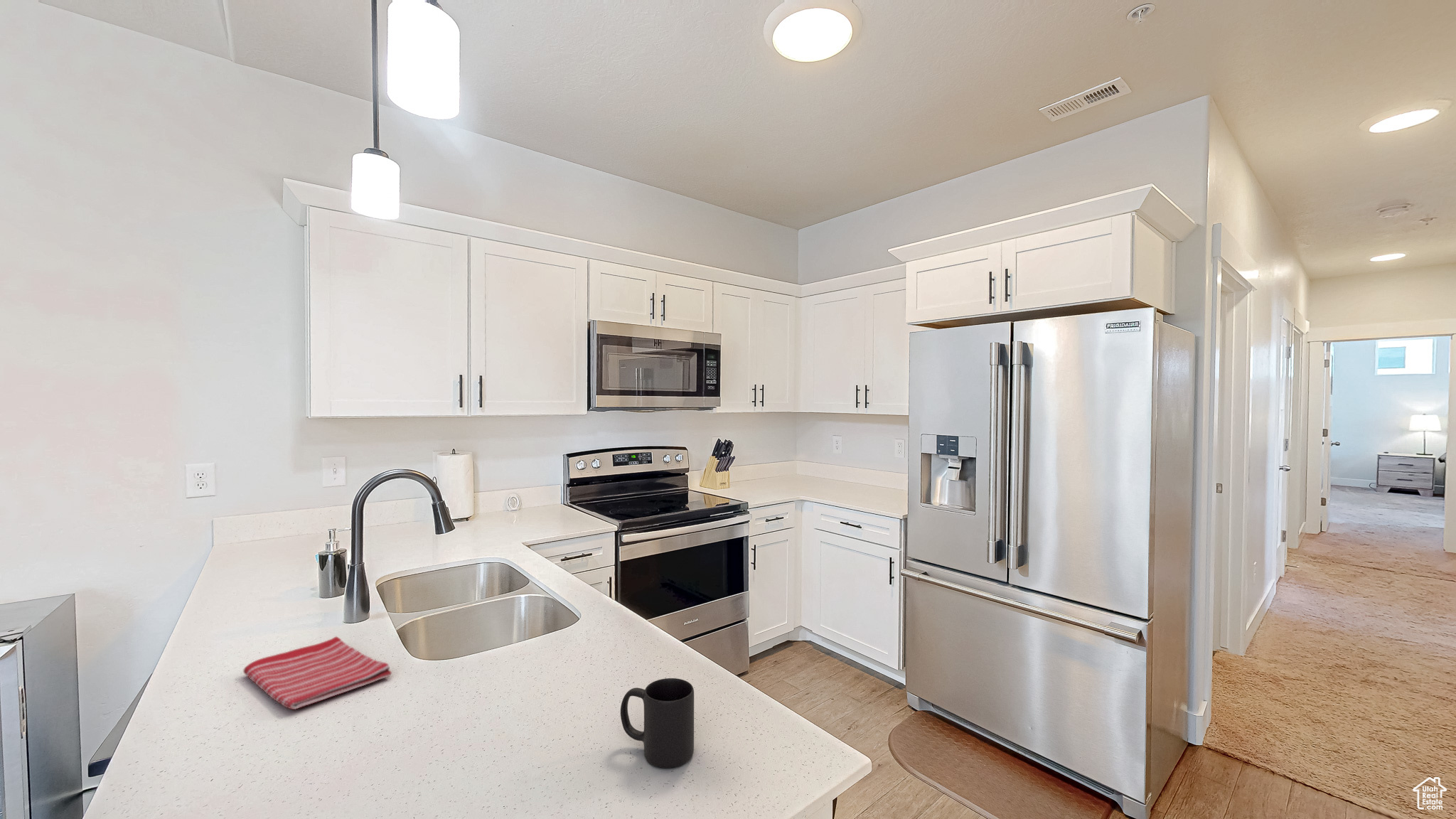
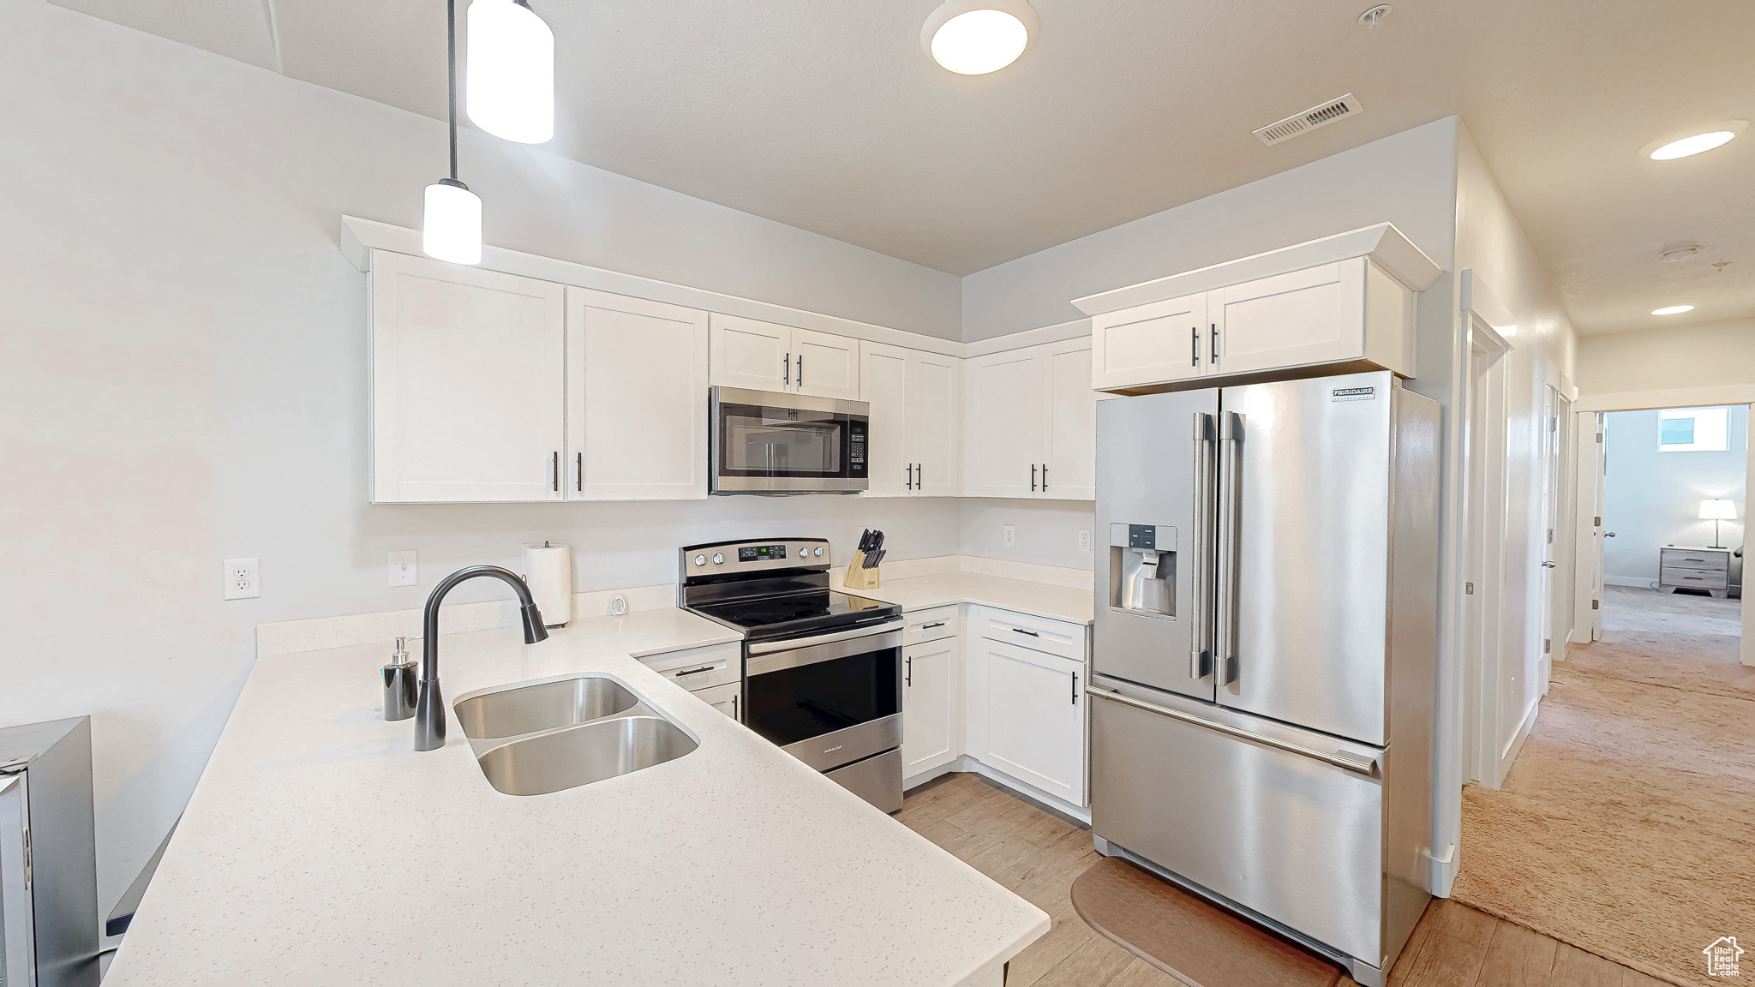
- dish towel [242,636,392,710]
- mug [620,678,695,769]
